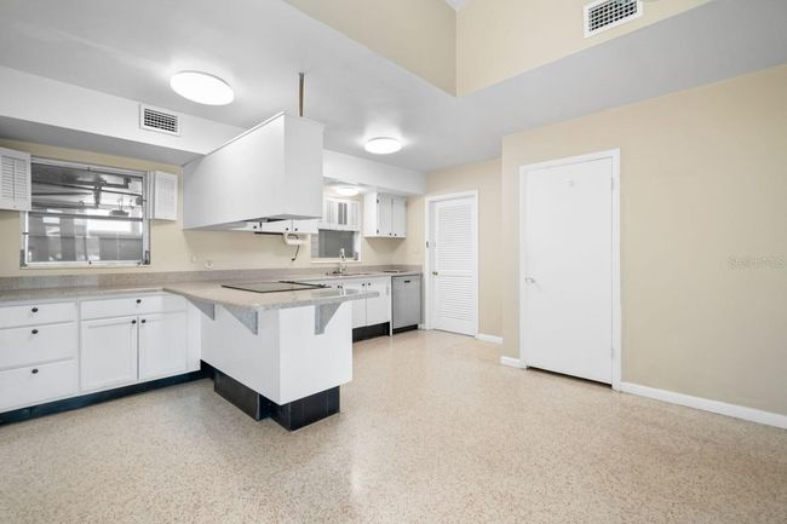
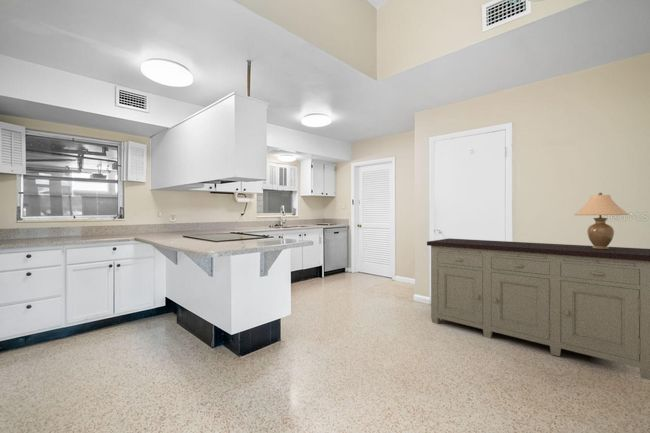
+ sideboard [426,237,650,381]
+ table lamp [573,192,630,250]
